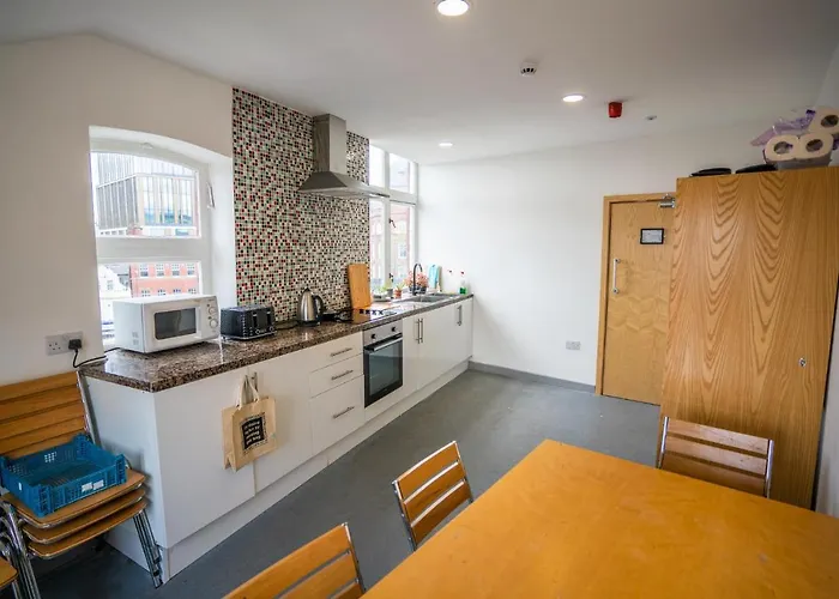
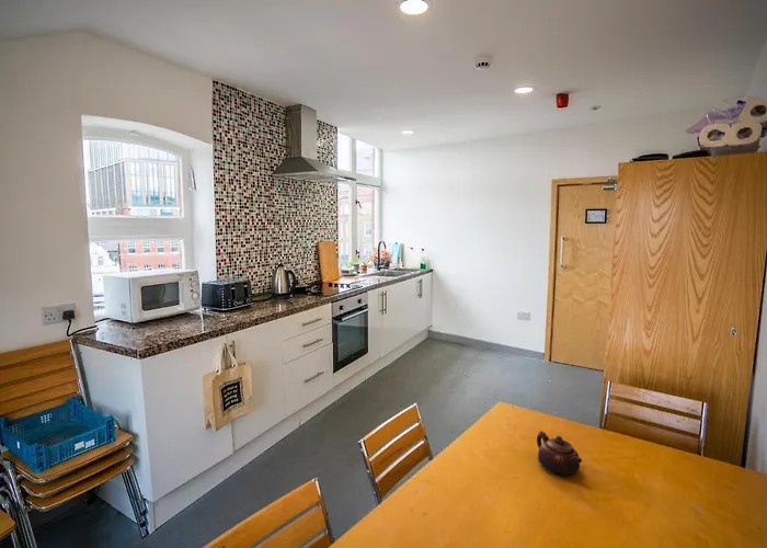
+ teapot [536,431,583,476]
